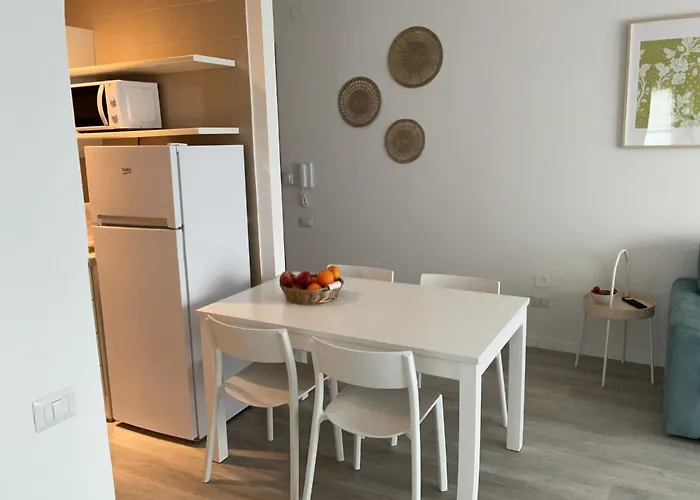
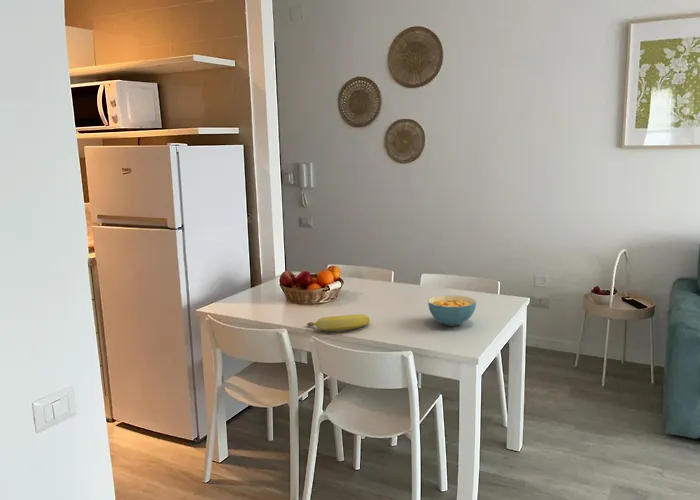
+ cereal bowl [427,294,477,327]
+ banana [306,313,371,332]
